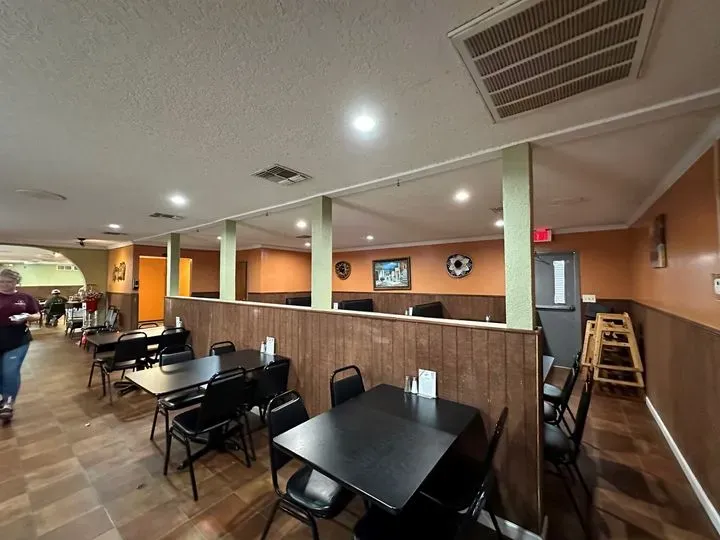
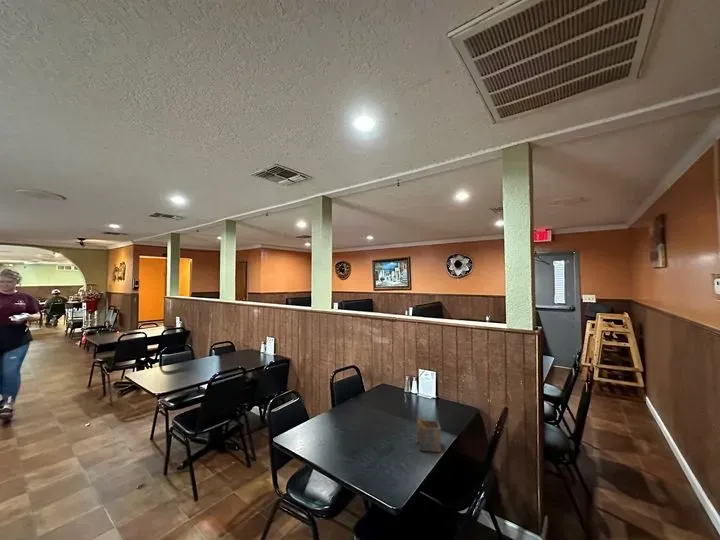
+ napkin holder [416,414,442,453]
